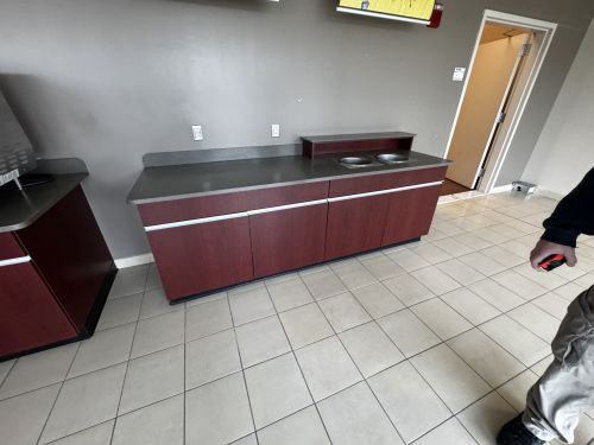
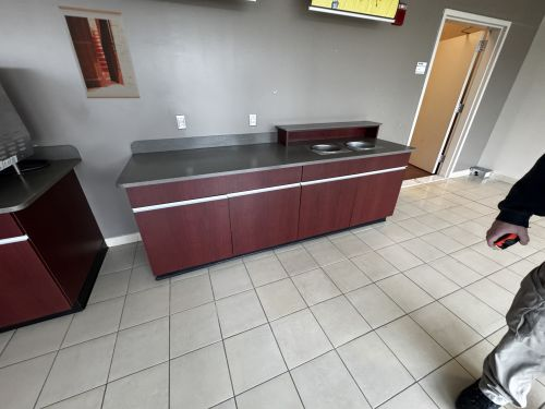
+ wall art [57,4,142,99]
